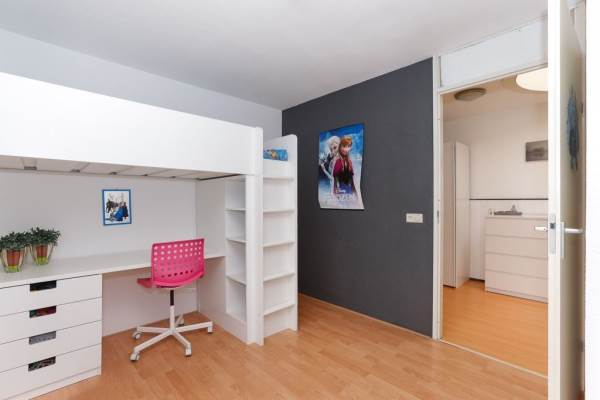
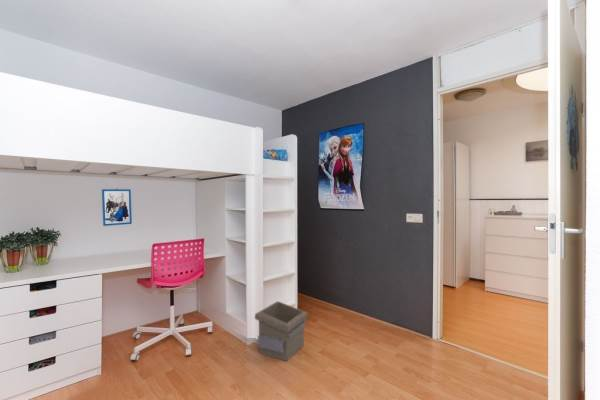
+ storage basket [254,300,309,362]
